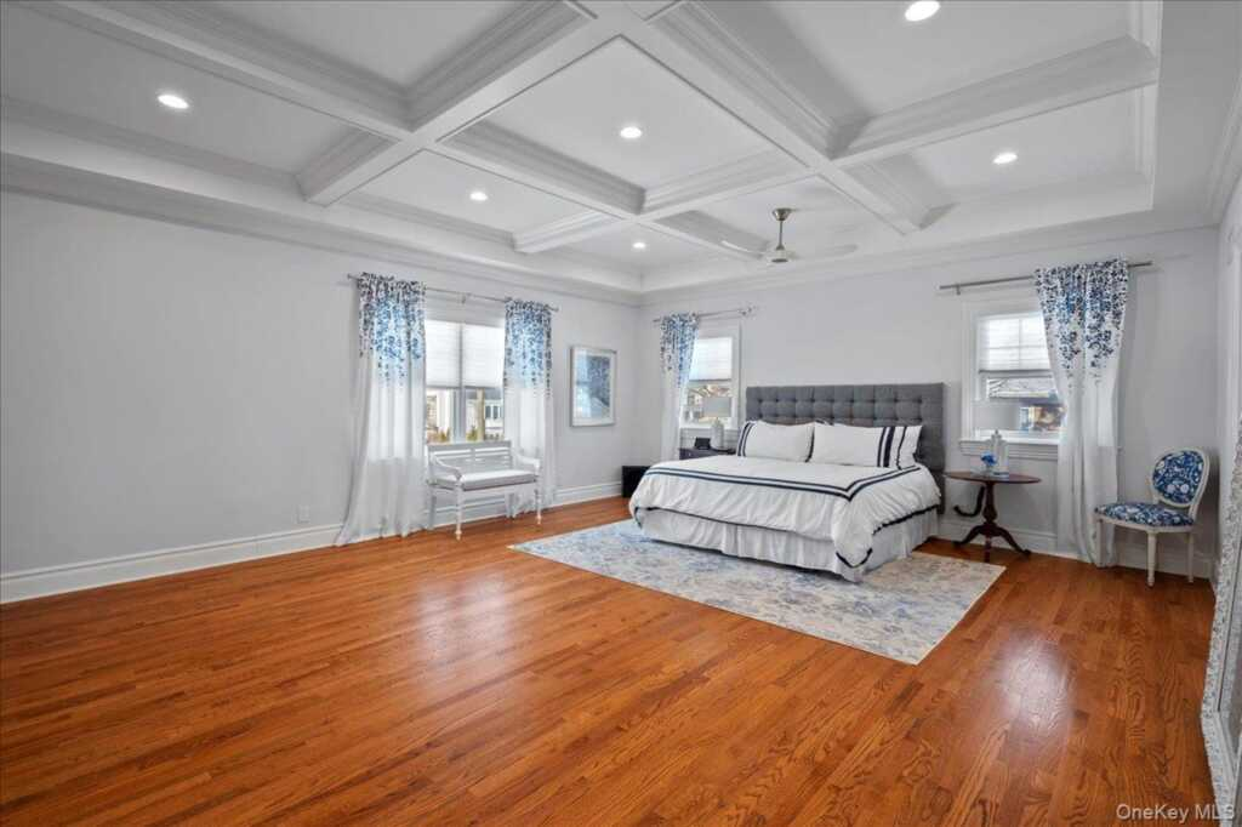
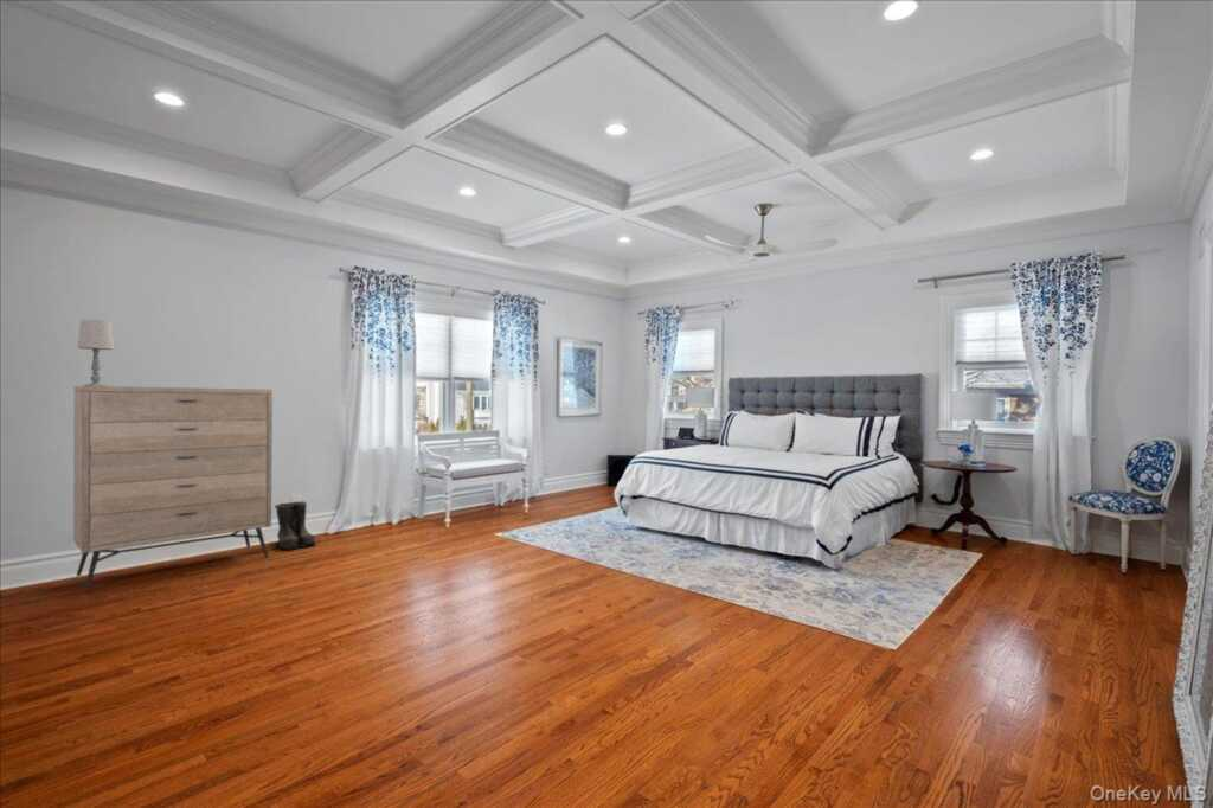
+ table lamp [76,319,115,386]
+ dresser [72,385,274,592]
+ boots [274,500,319,551]
